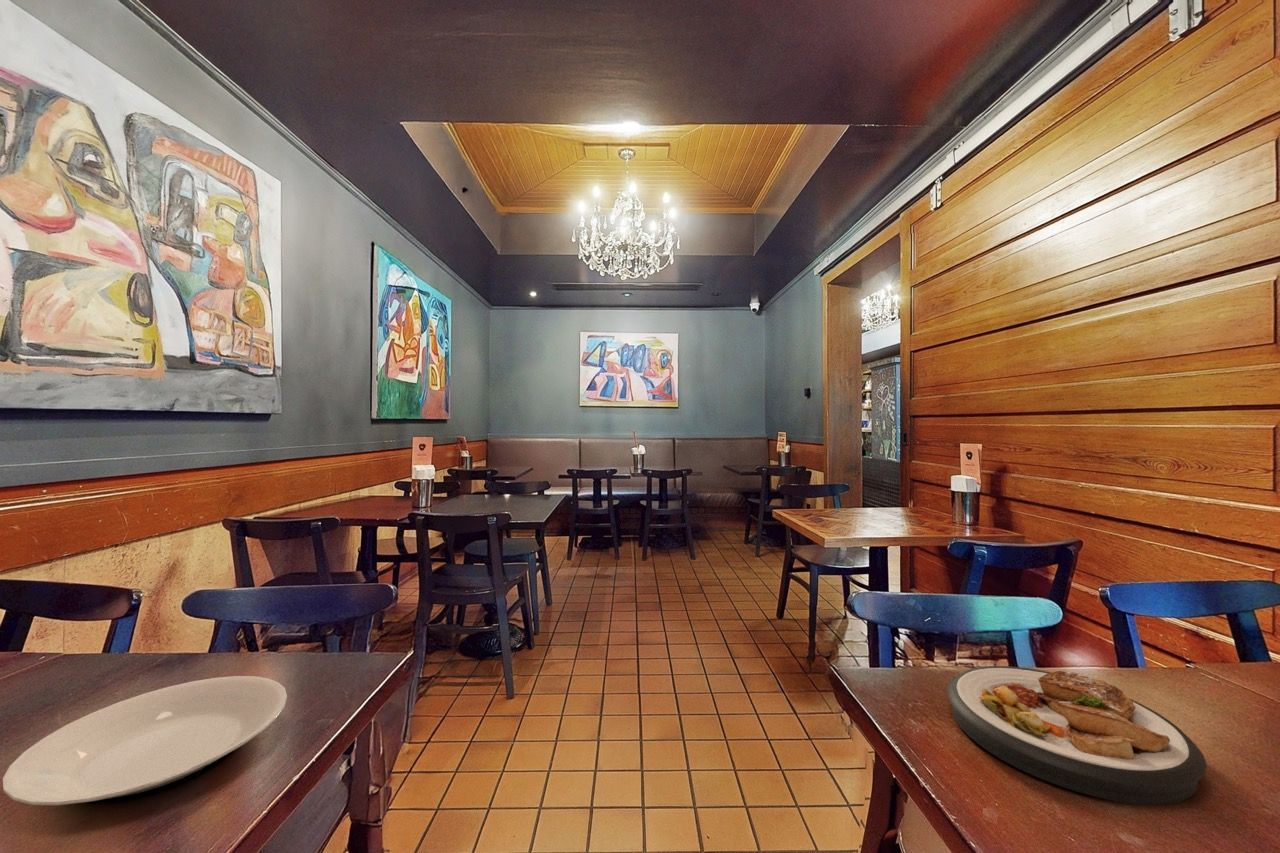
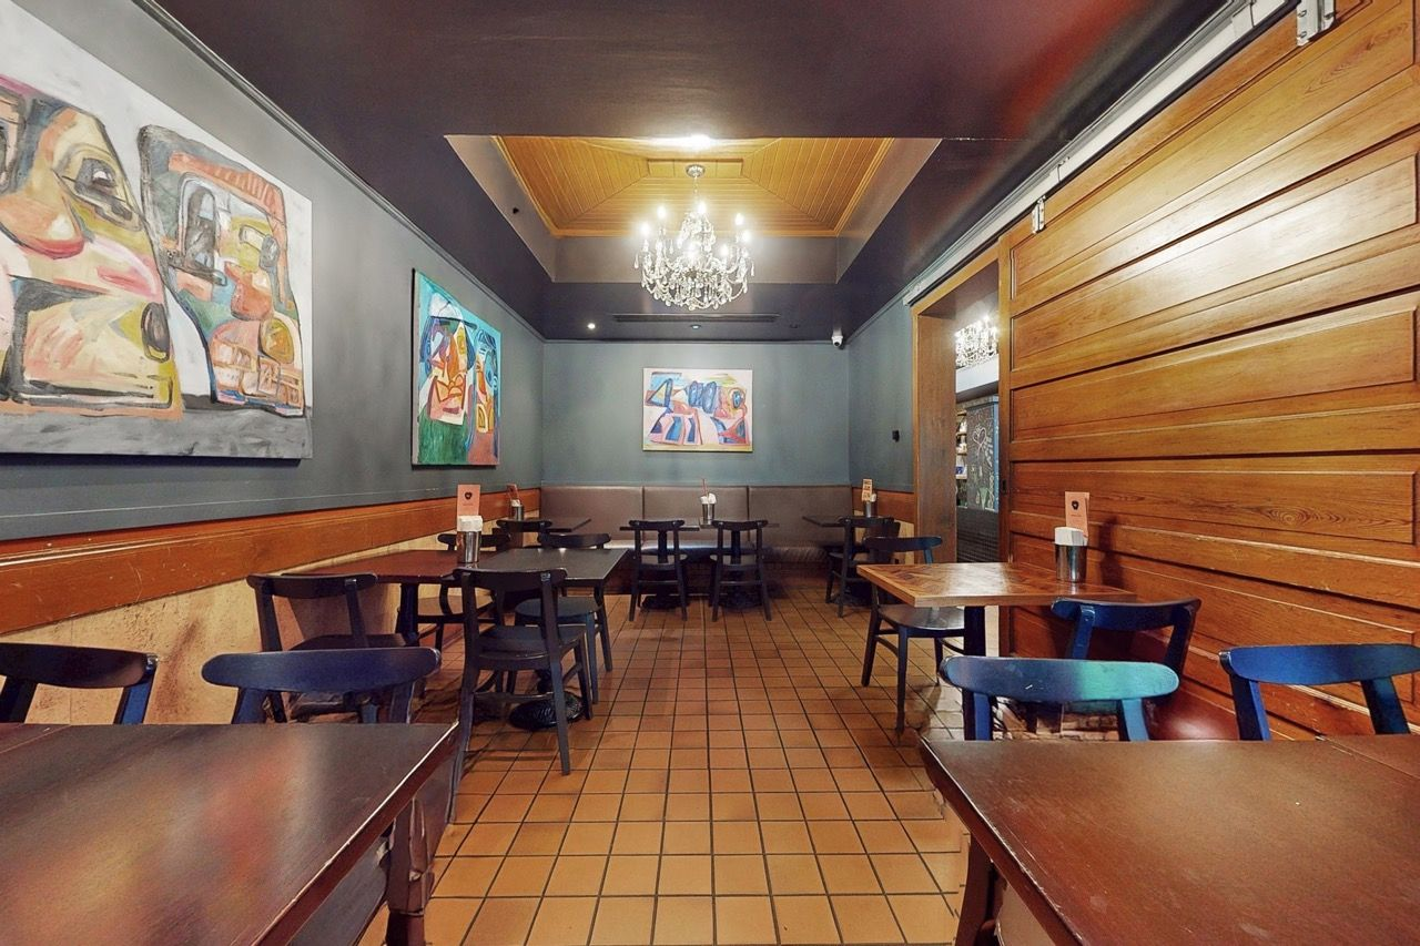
- plate [2,675,288,806]
- plate [946,665,1207,806]
